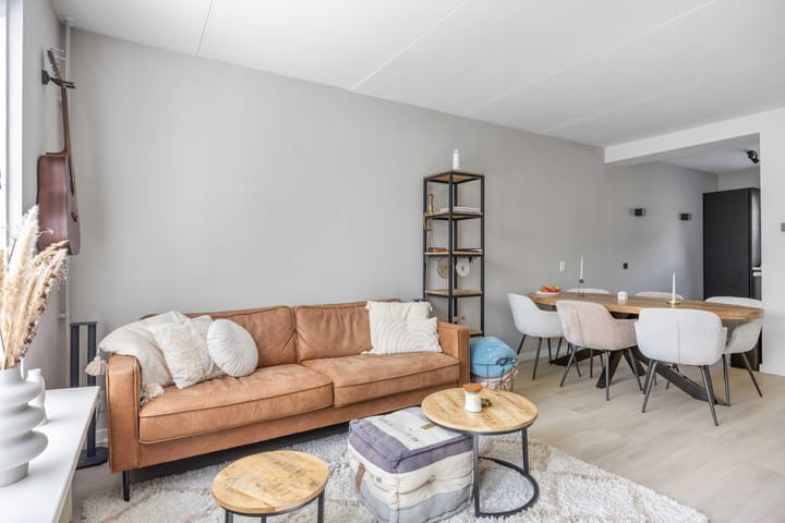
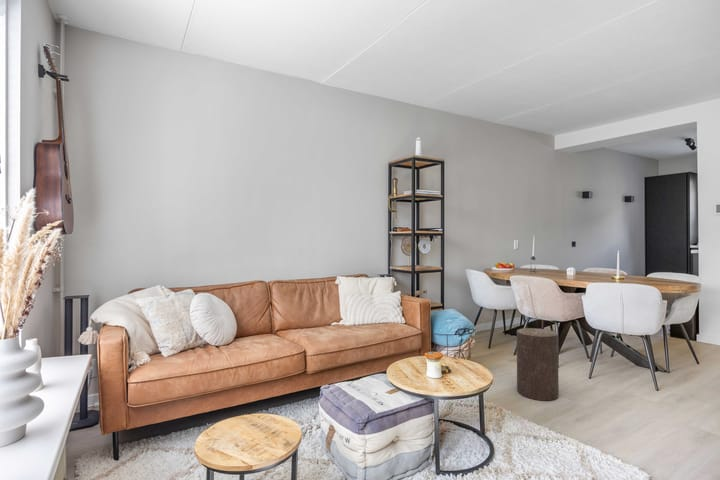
+ stool [516,327,560,401]
